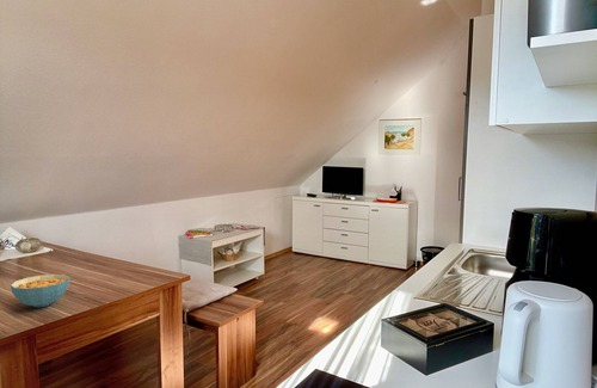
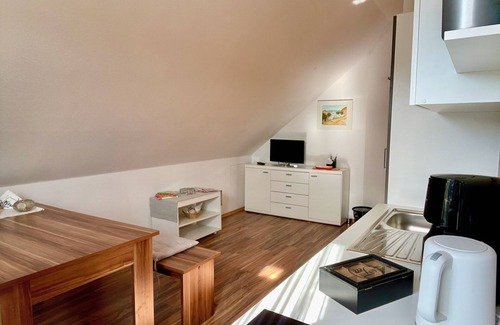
- cereal bowl [10,273,72,308]
